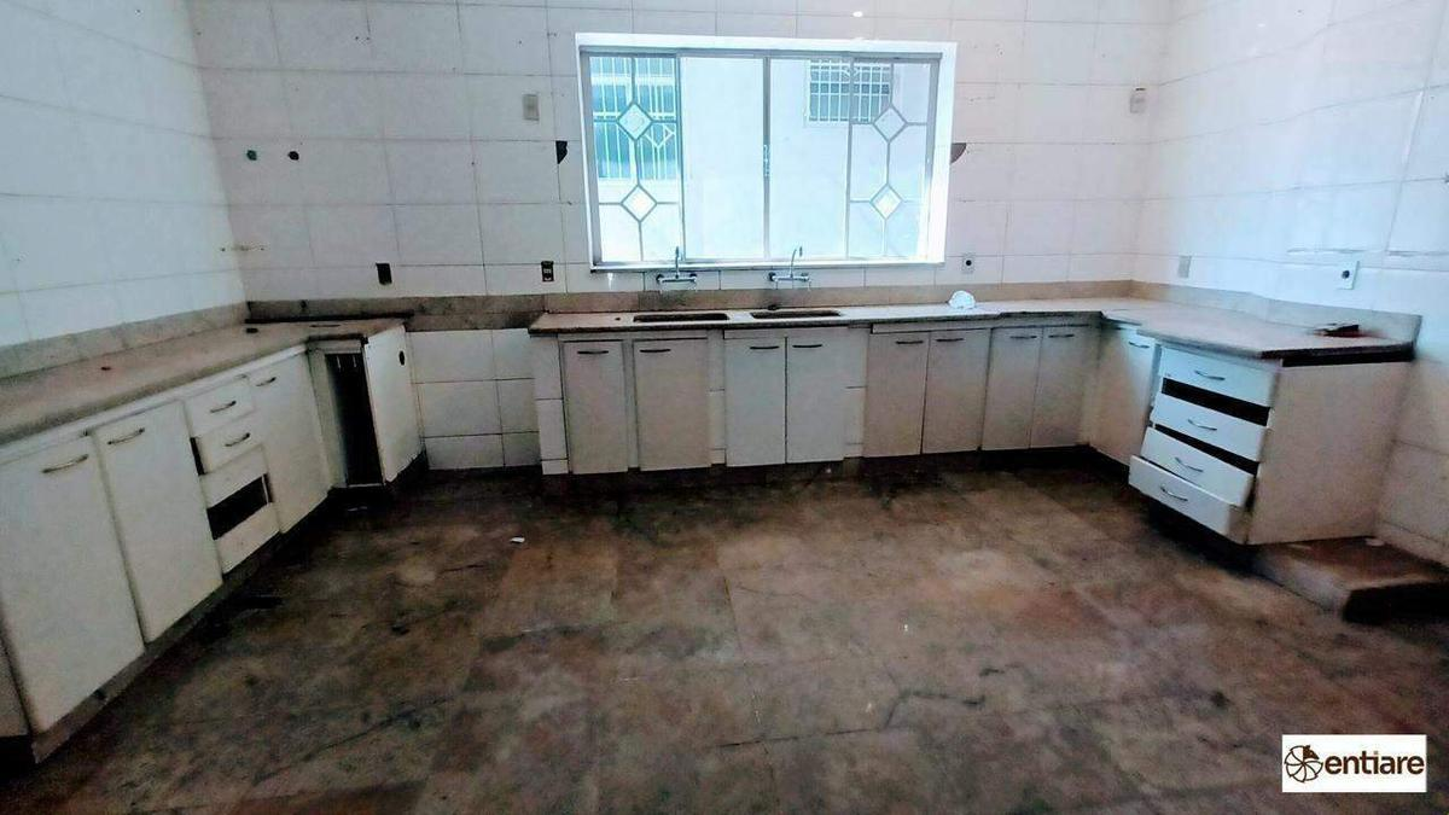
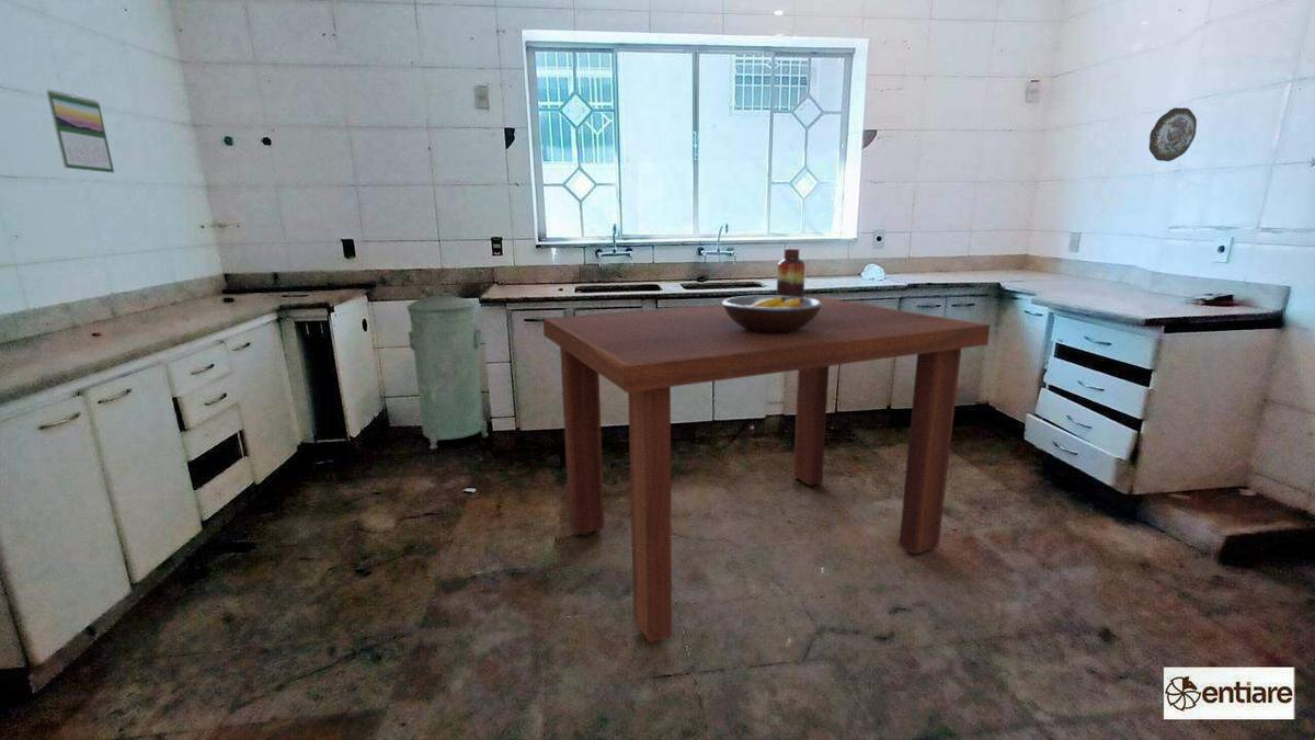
+ dining table [542,296,991,645]
+ vase [776,248,807,298]
+ fruit bowl [721,295,822,333]
+ calendar [45,89,115,173]
+ trash can [405,291,489,451]
+ decorative plate [1148,106,1198,162]
